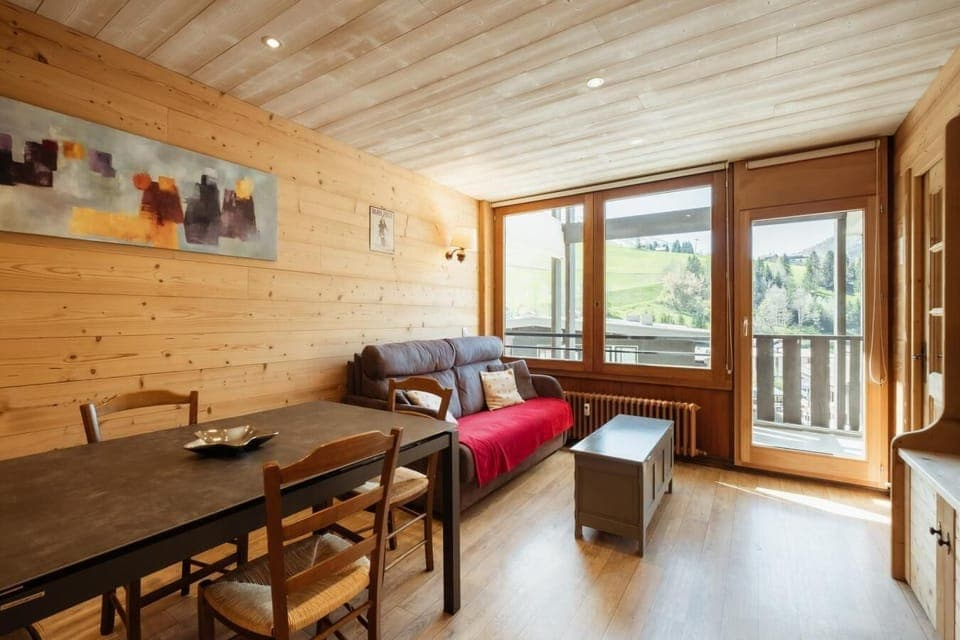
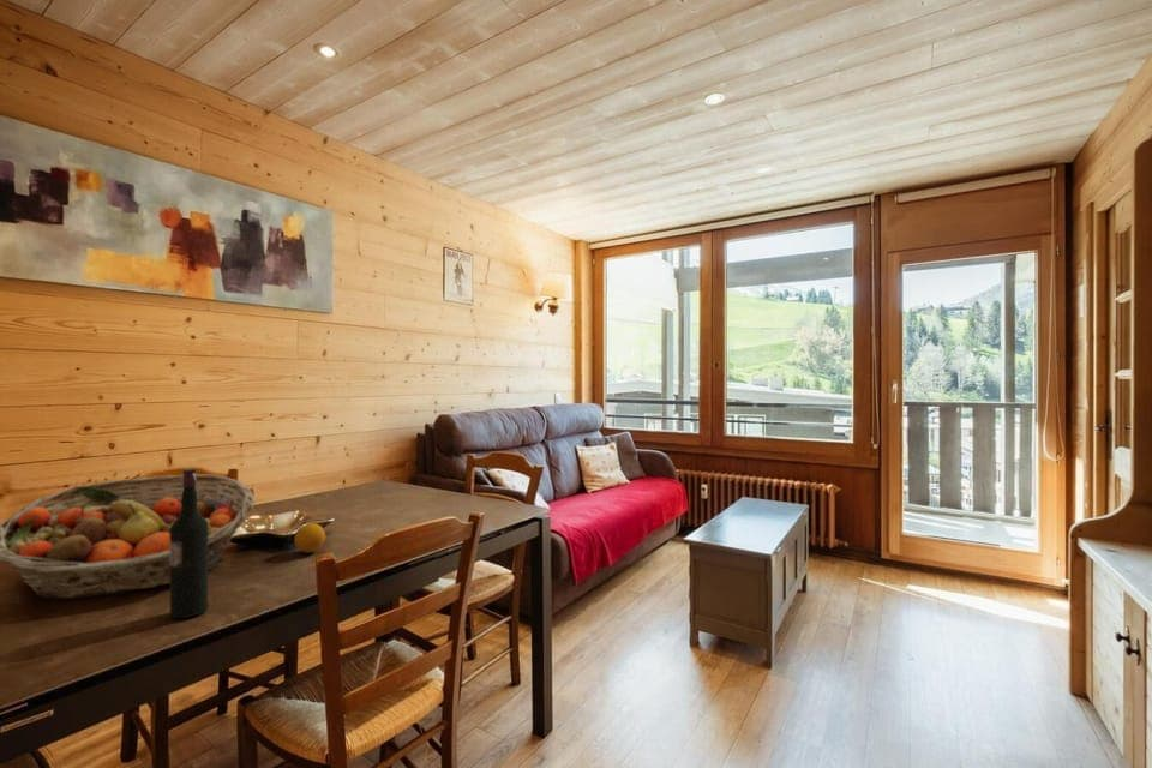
+ fruit basket [0,474,256,600]
+ fruit [293,522,326,554]
+ wine bottle [169,467,209,619]
